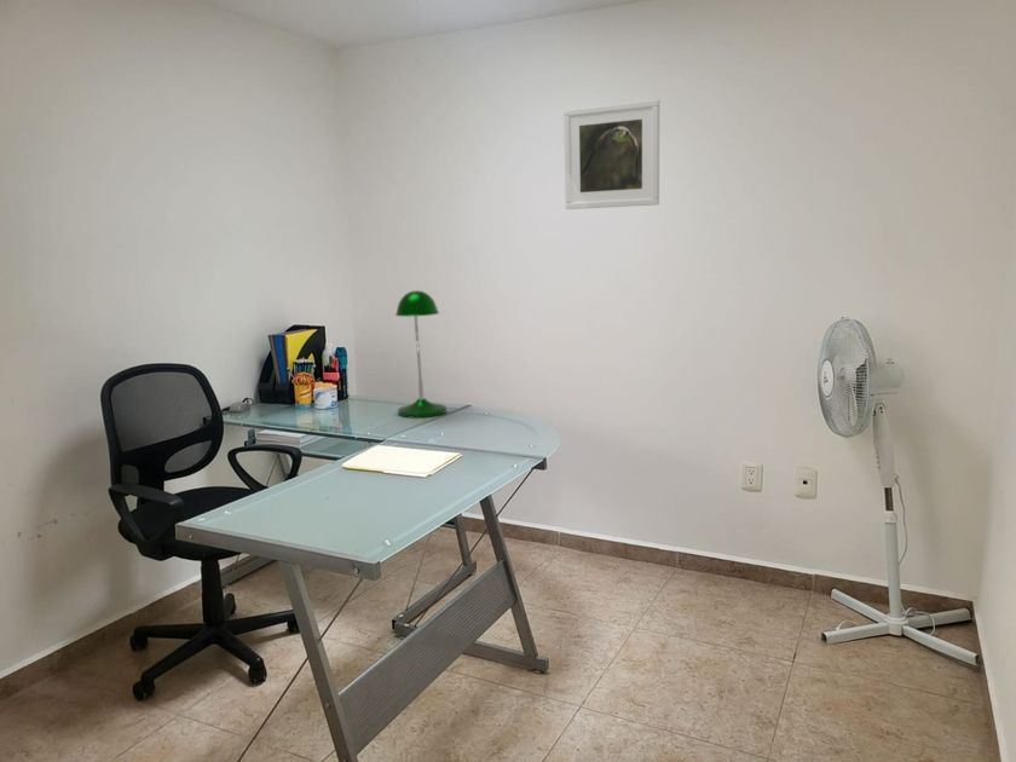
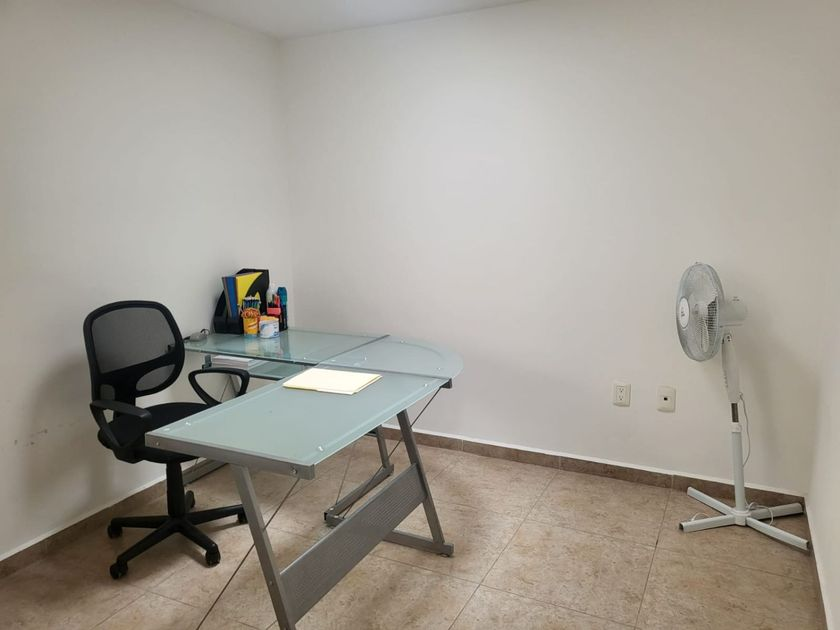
- desk lamp [394,289,448,420]
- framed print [562,98,660,210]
